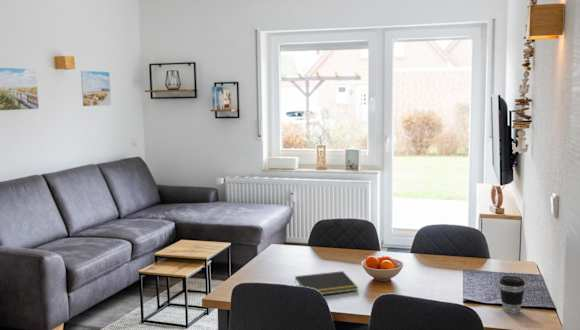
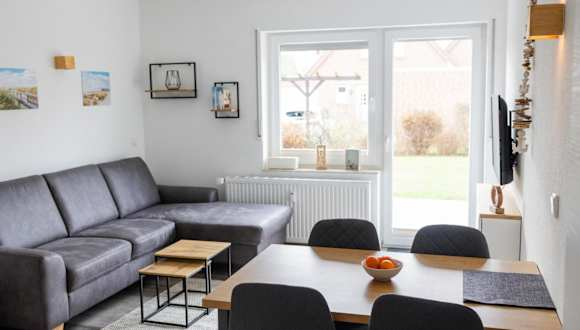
- notepad [294,270,359,296]
- coffee cup [499,275,526,315]
